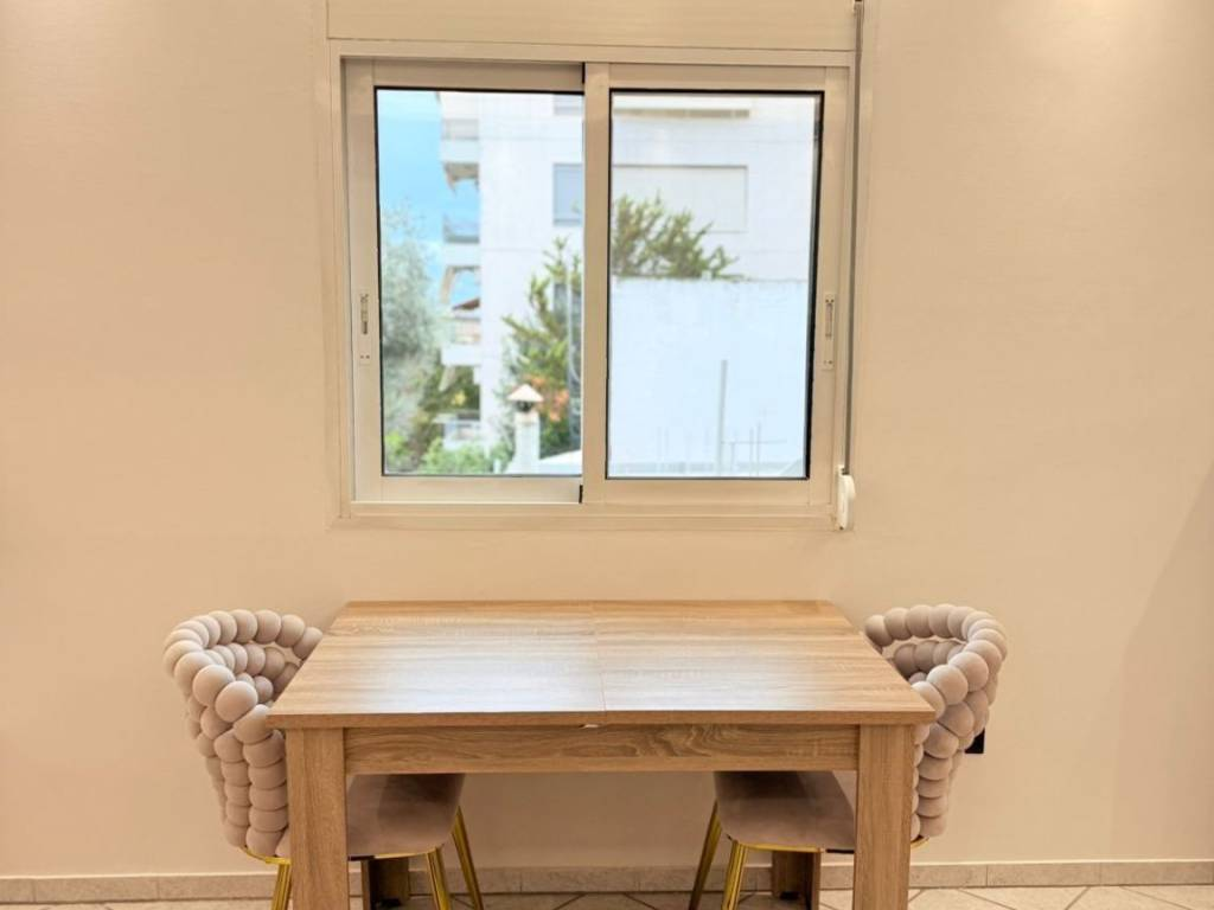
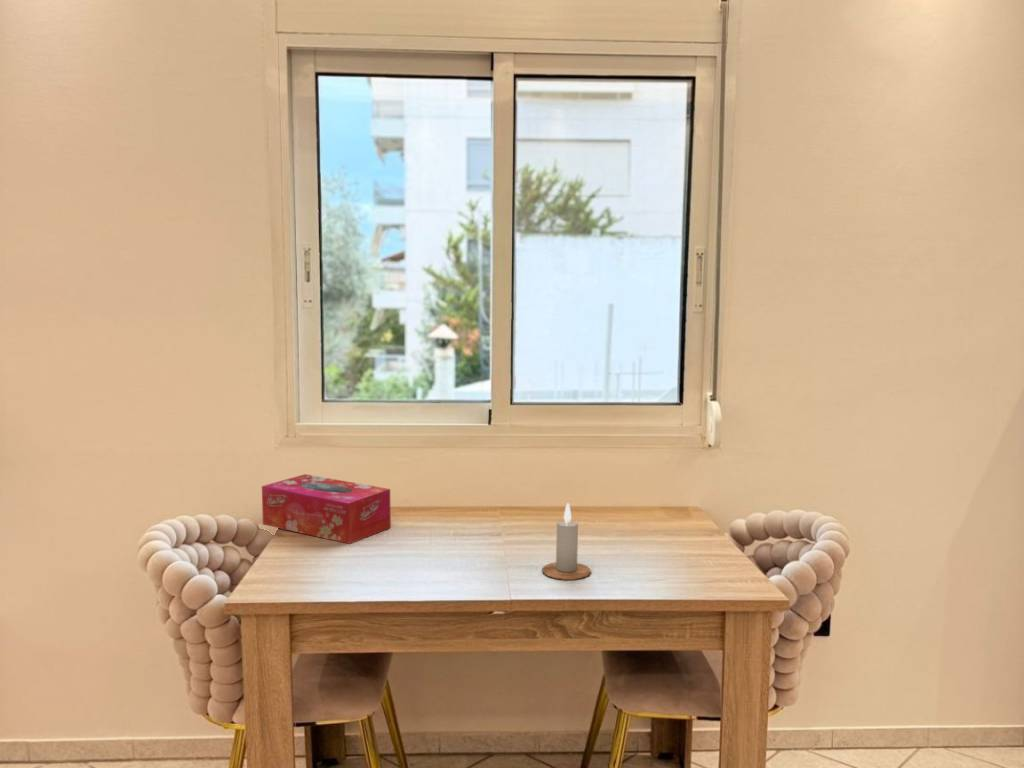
+ candle [541,502,592,581]
+ tissue box [261,473,392,545]
